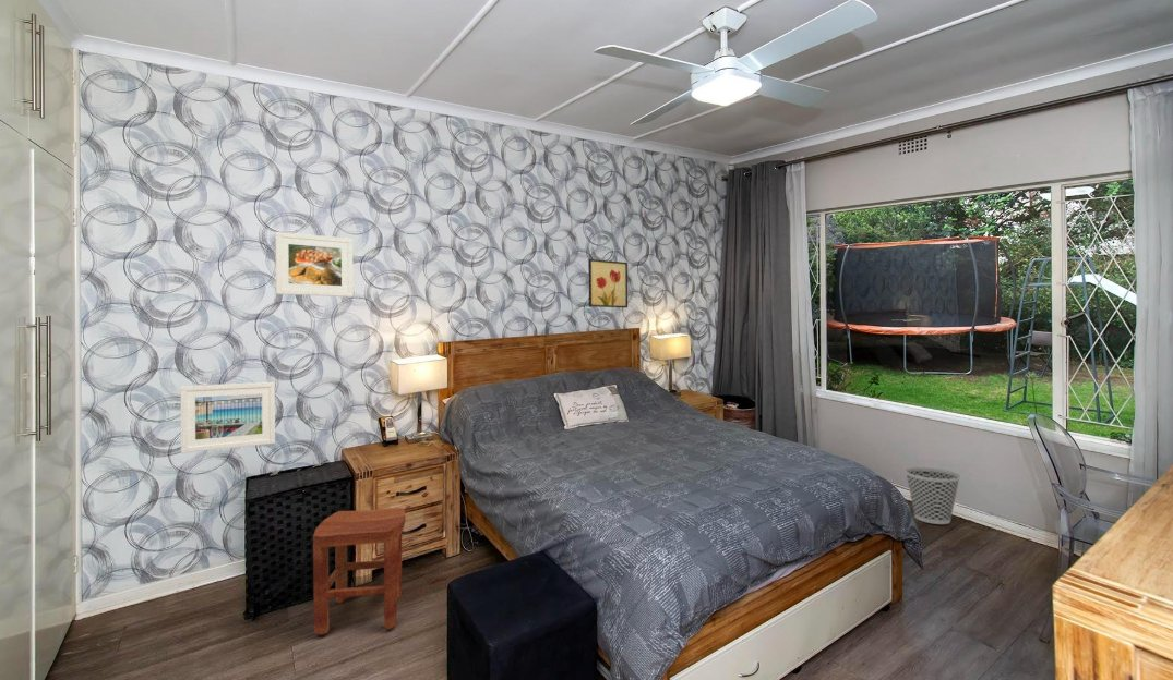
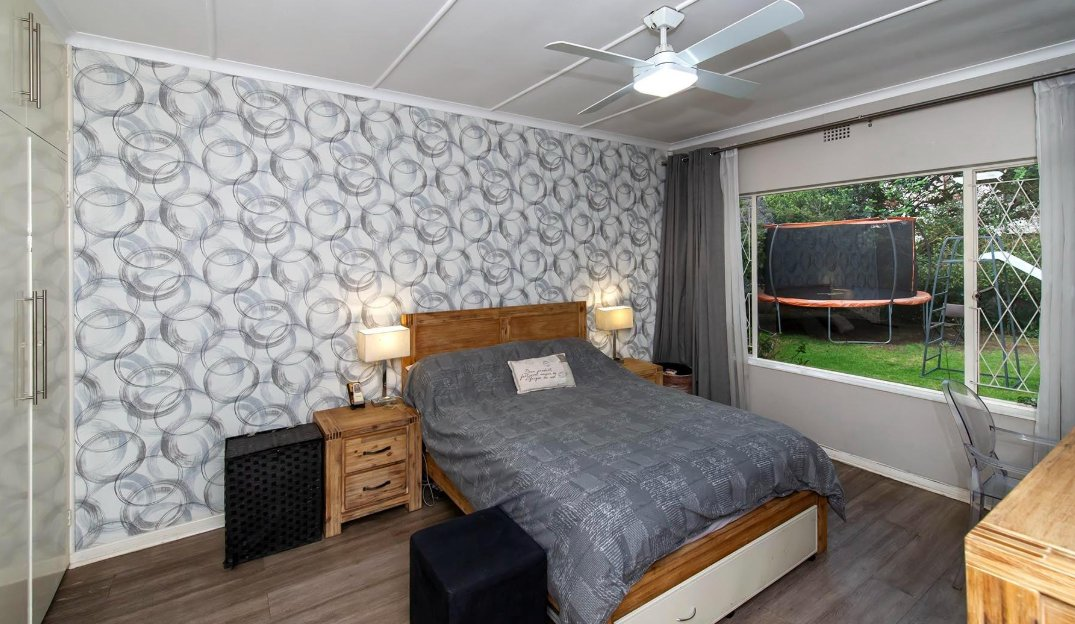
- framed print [179,381,276,453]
- wall art [587,258,629,308]
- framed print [274,231,354,298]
- stool [312,507,407,635]
- wastebasket [903,466,961,525]
